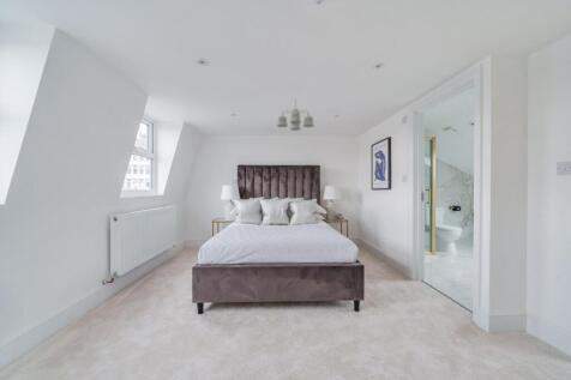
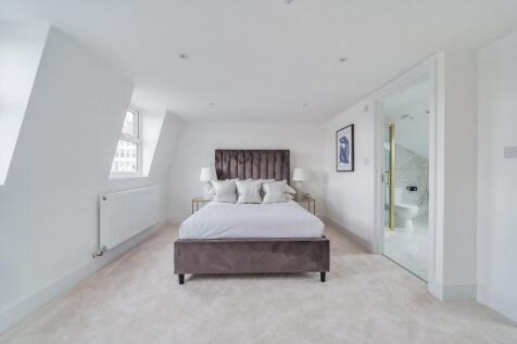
- ceiling light fixture [276,98,315,132]
